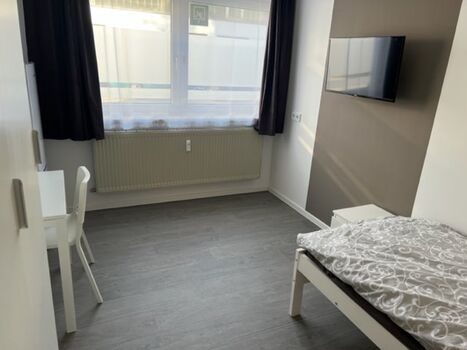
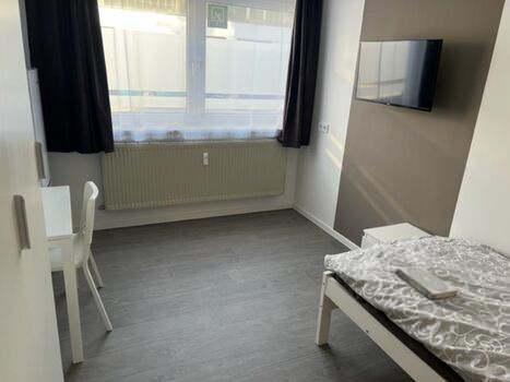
+ book [394,265,459,301]
